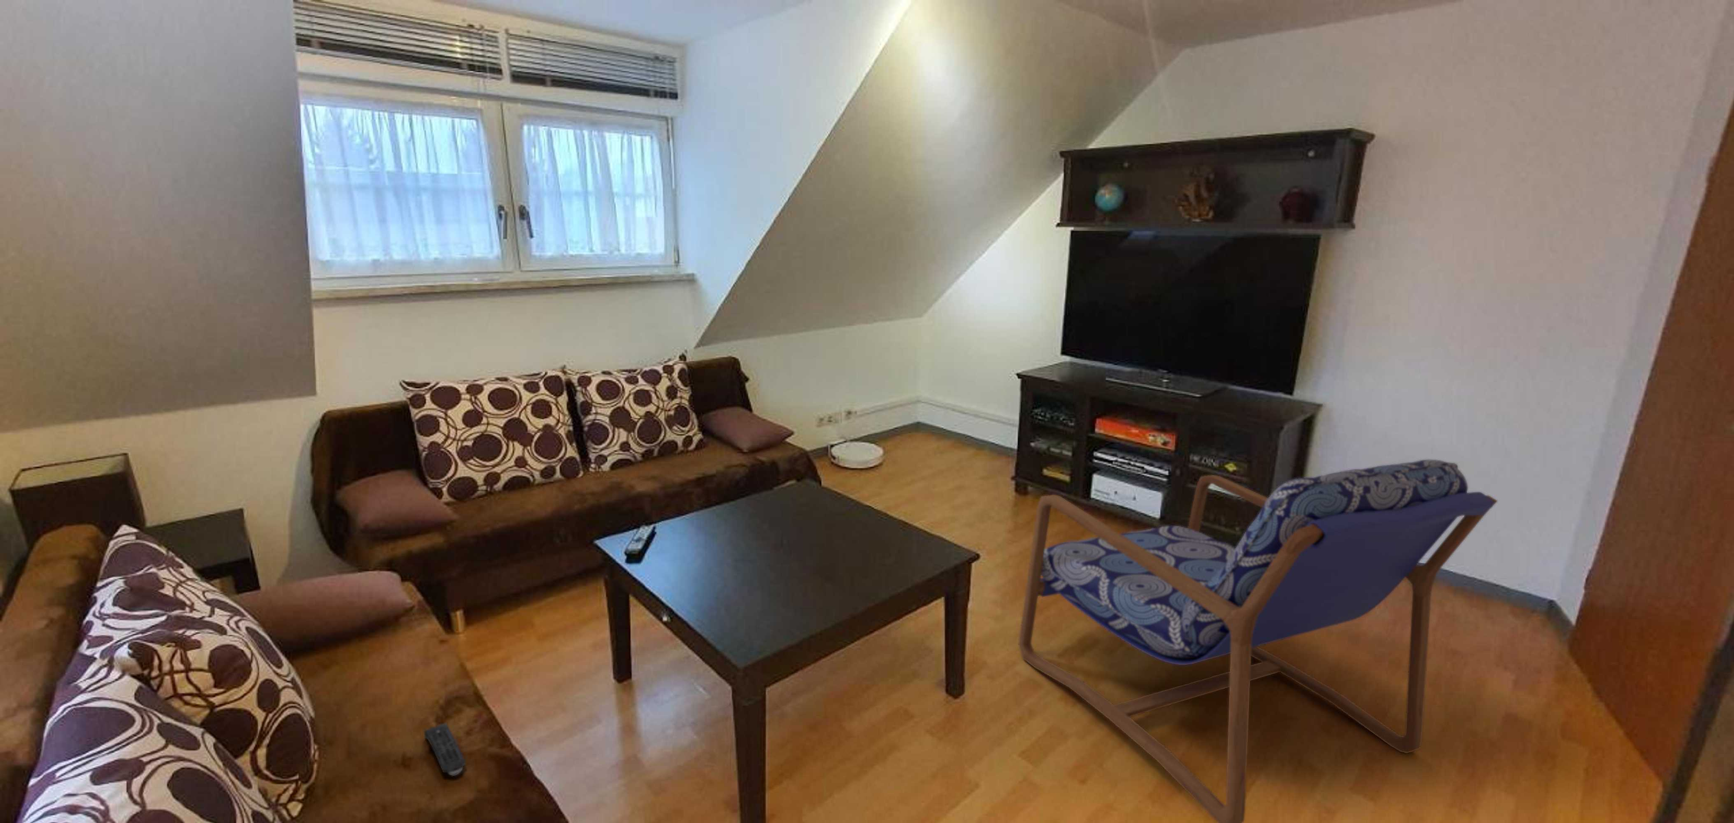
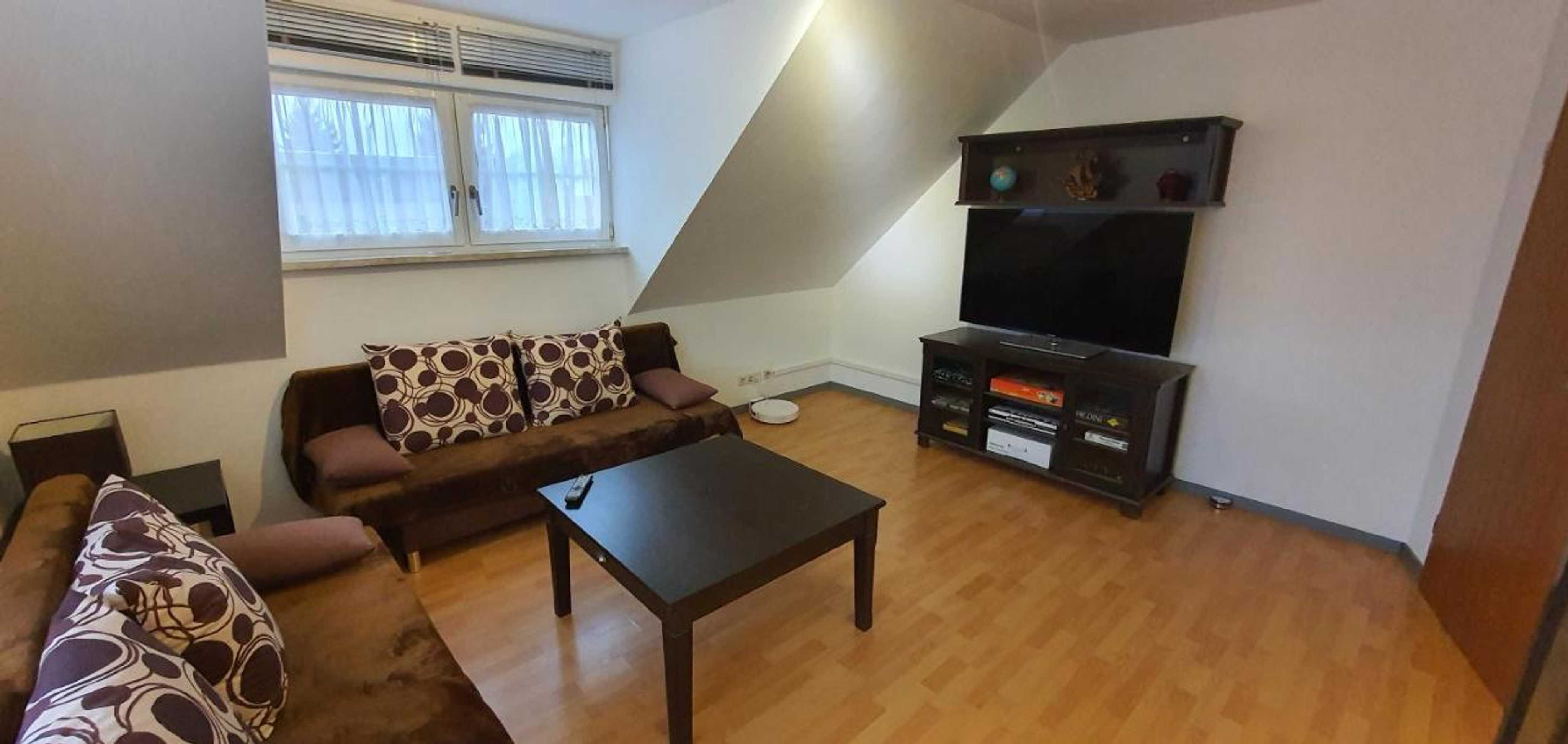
- armchair [1019,459,1498,823]
- remote control [424,722,467,777]
